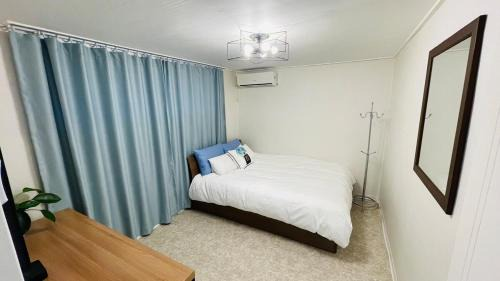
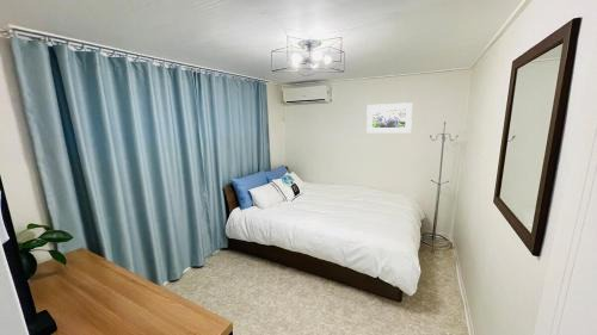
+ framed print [365,101,413,134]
